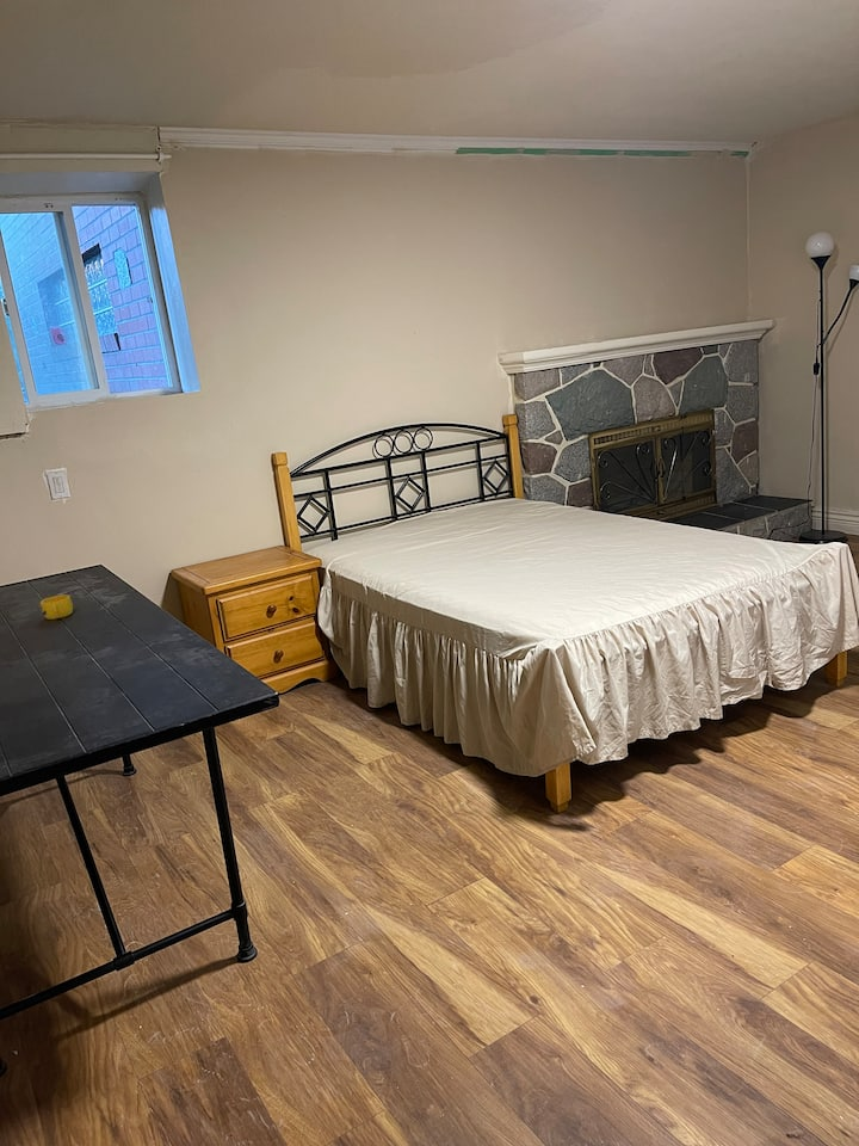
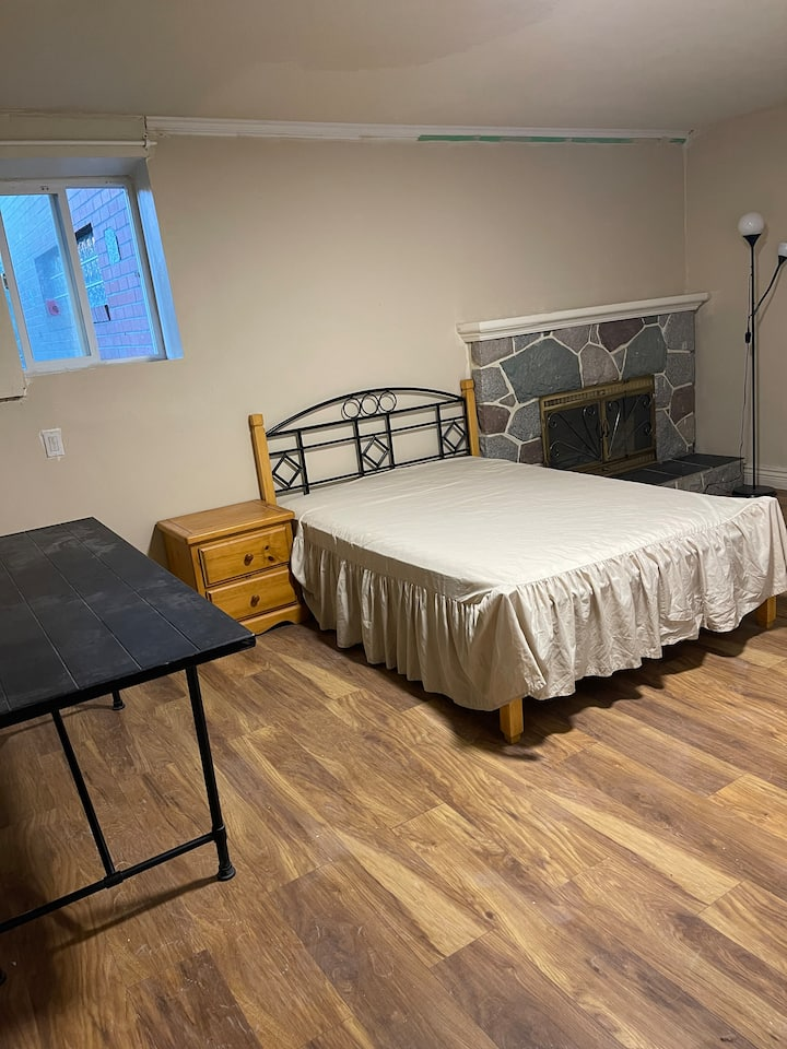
- cup [39,593,74,621]
